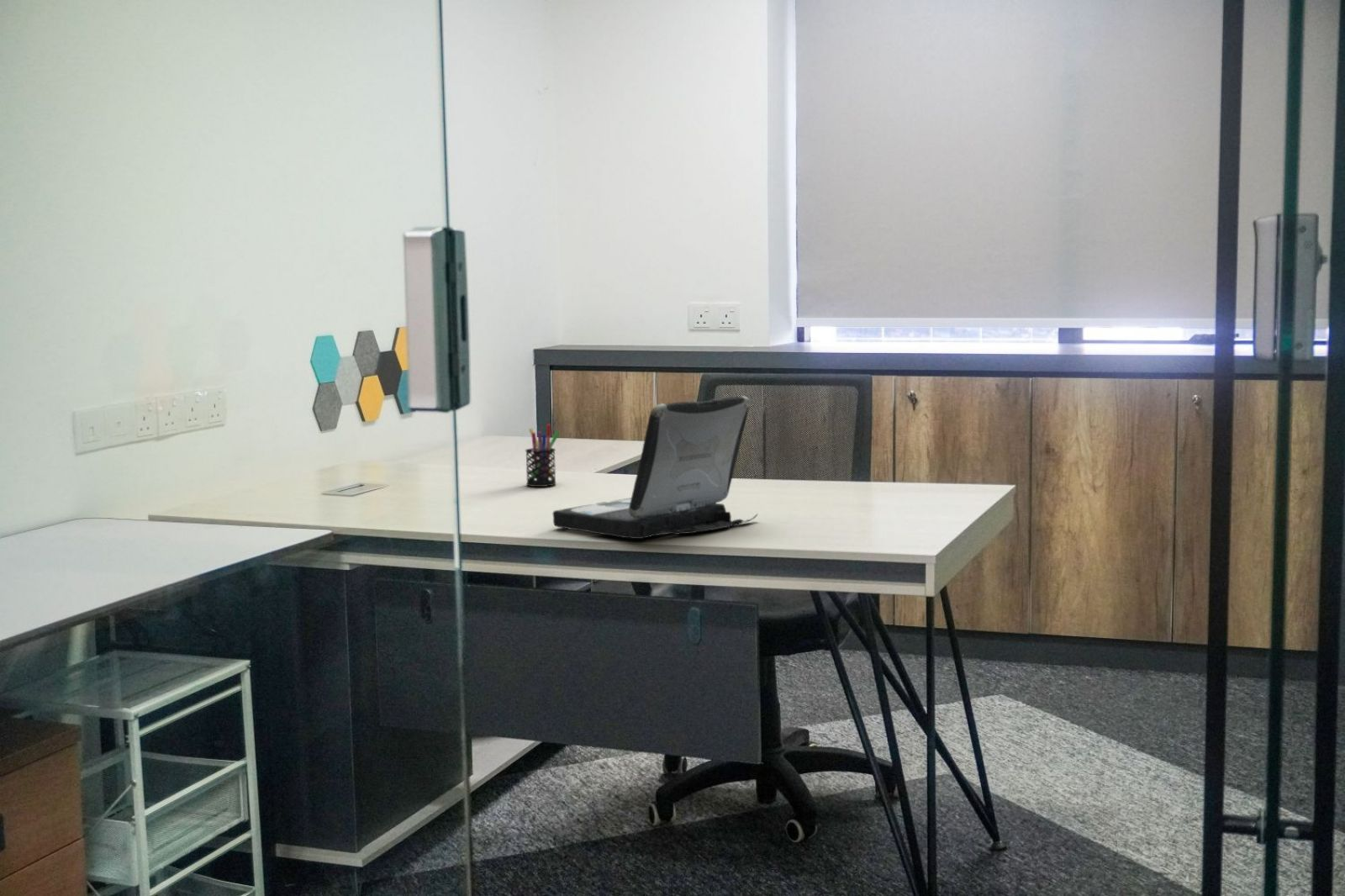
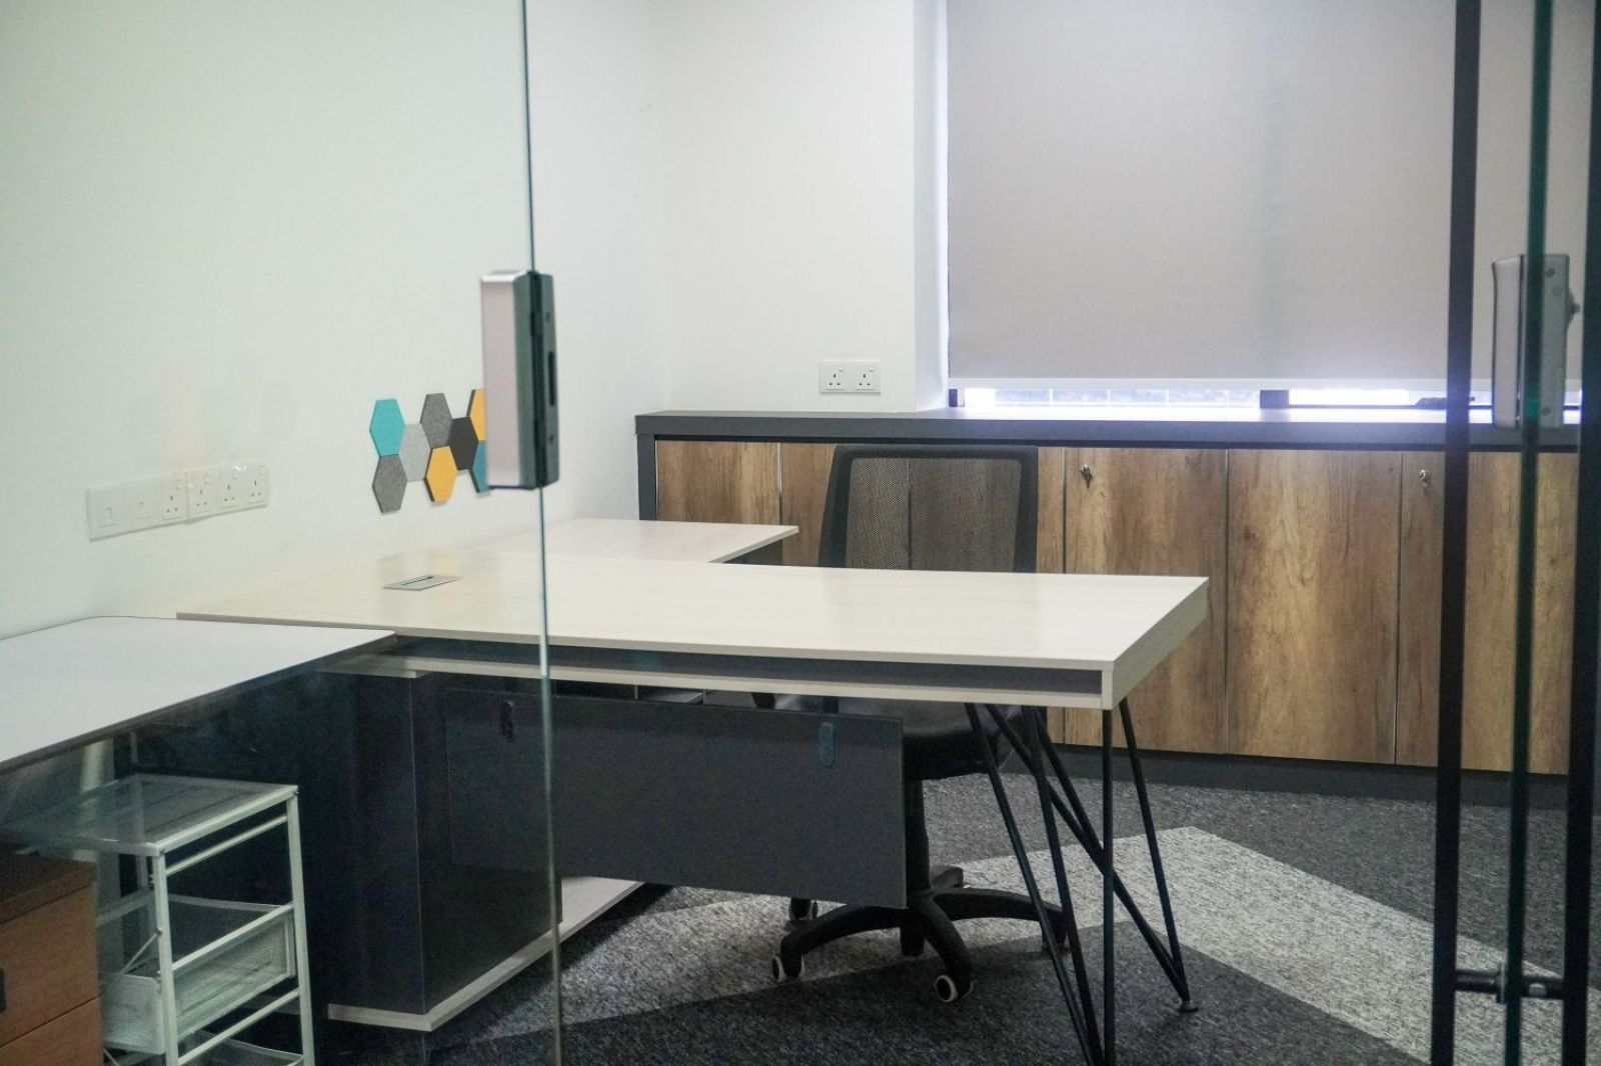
- laptop [552,395,759,540]
- pen holder [525,424,561,488]
